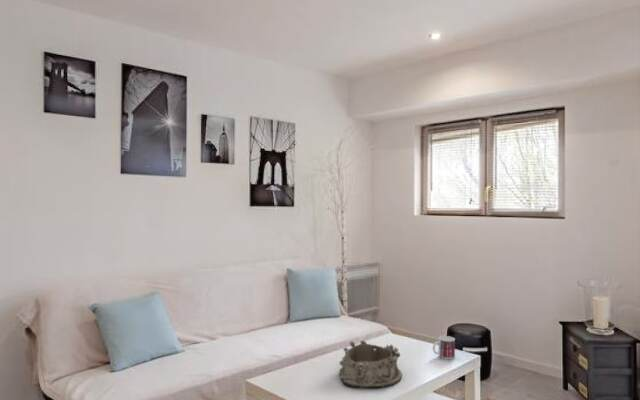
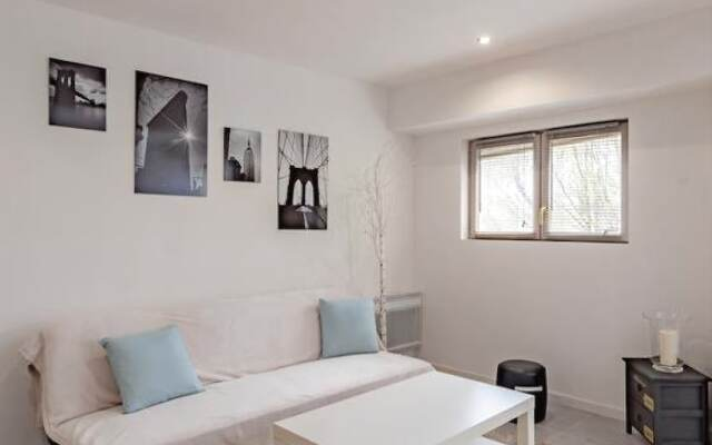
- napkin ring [338,339,403,389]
- mug [432,335,456,360]
